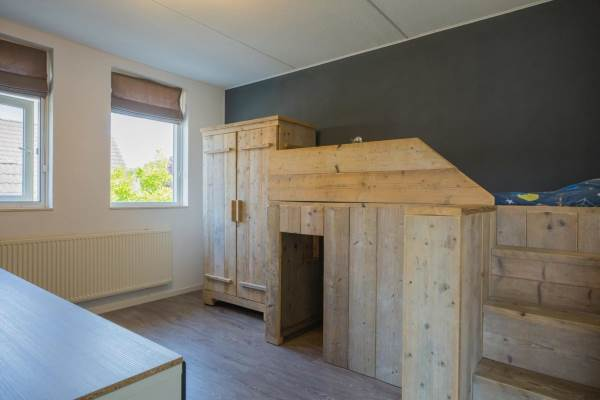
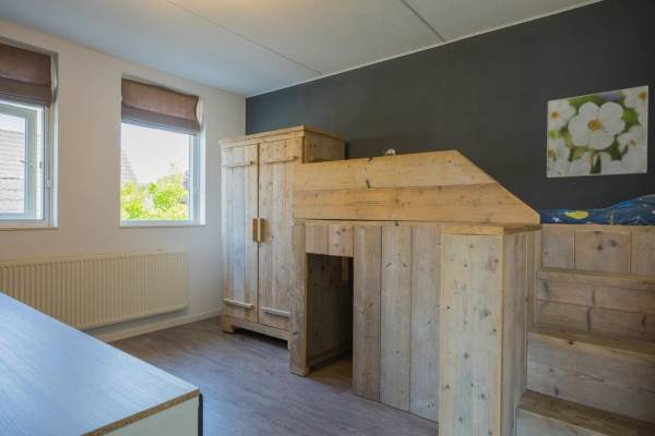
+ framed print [546,85,650,179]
